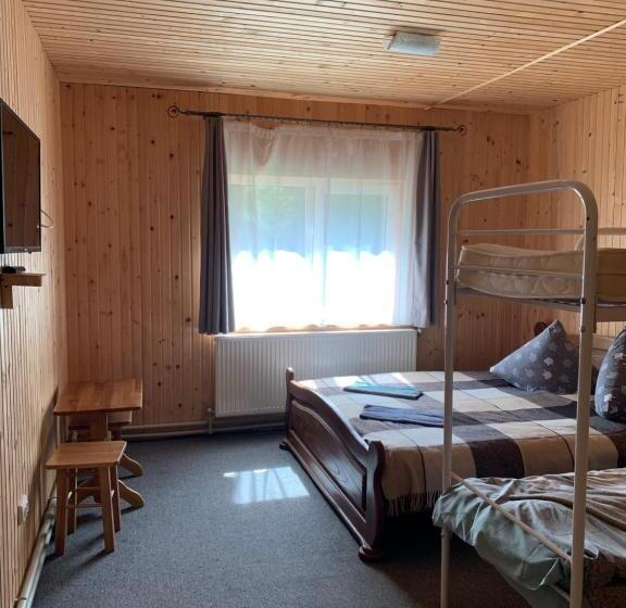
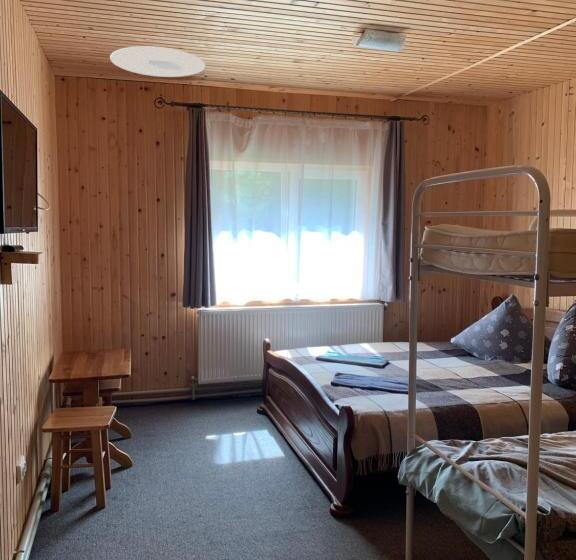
+ ceiling light [109,45,206,78]
